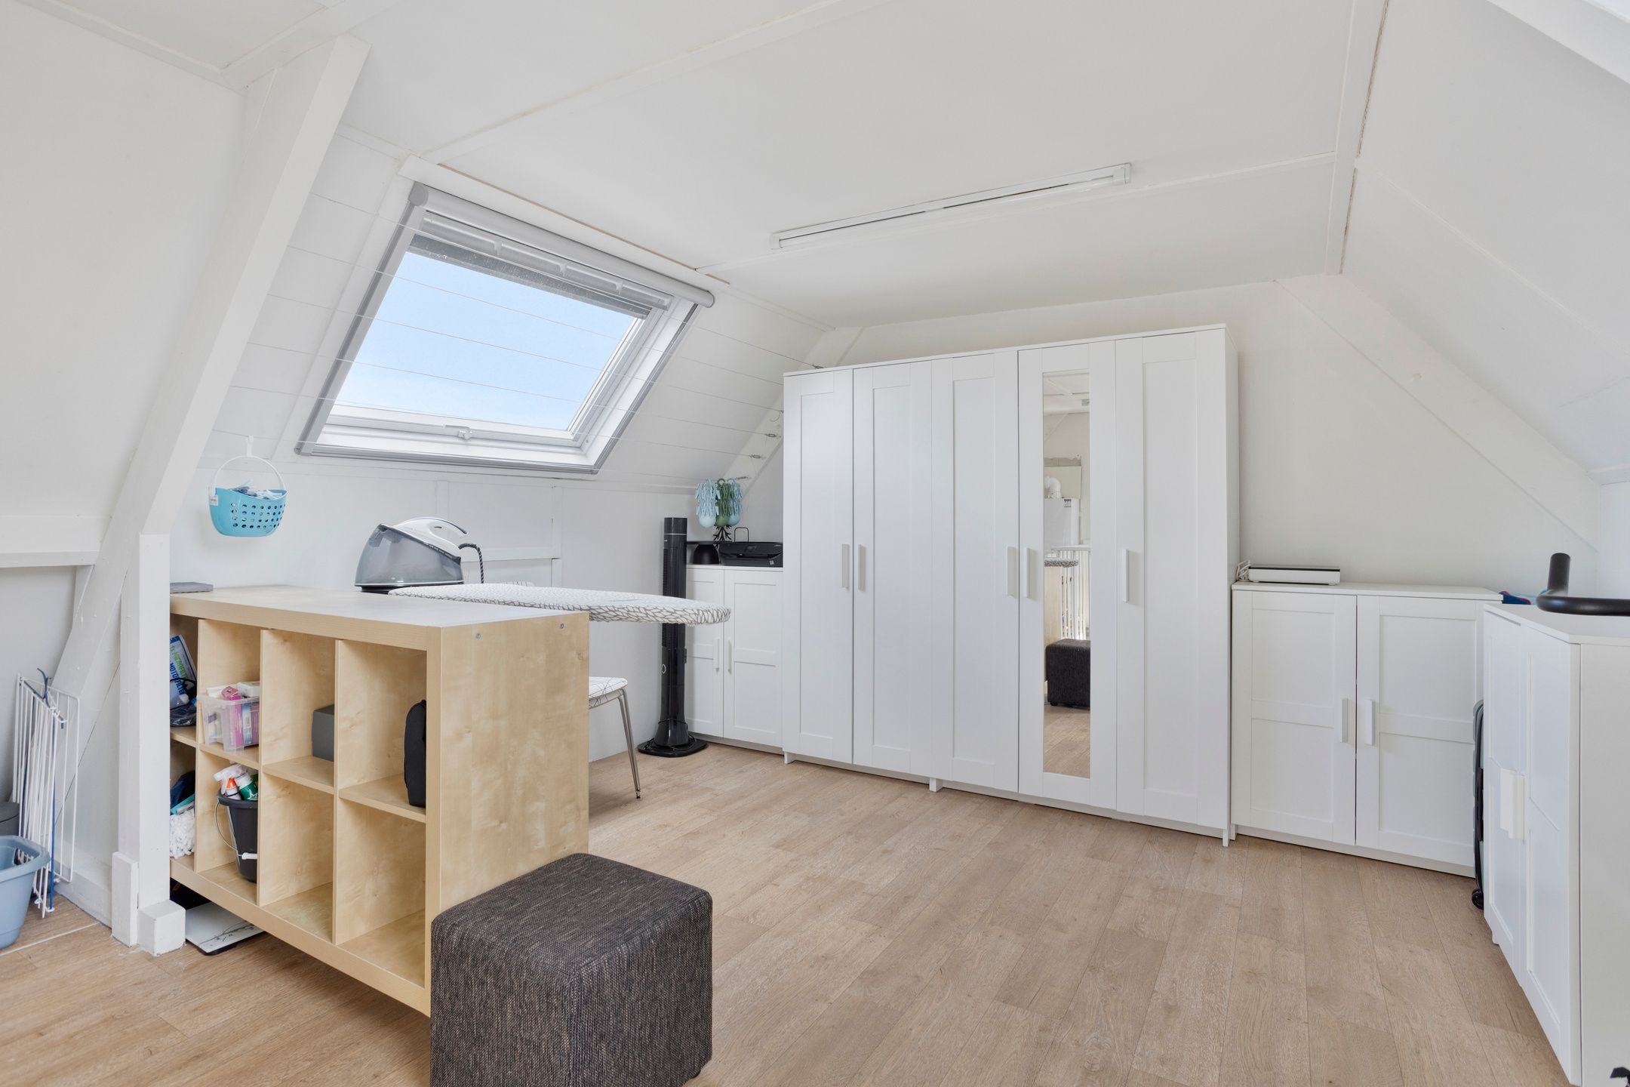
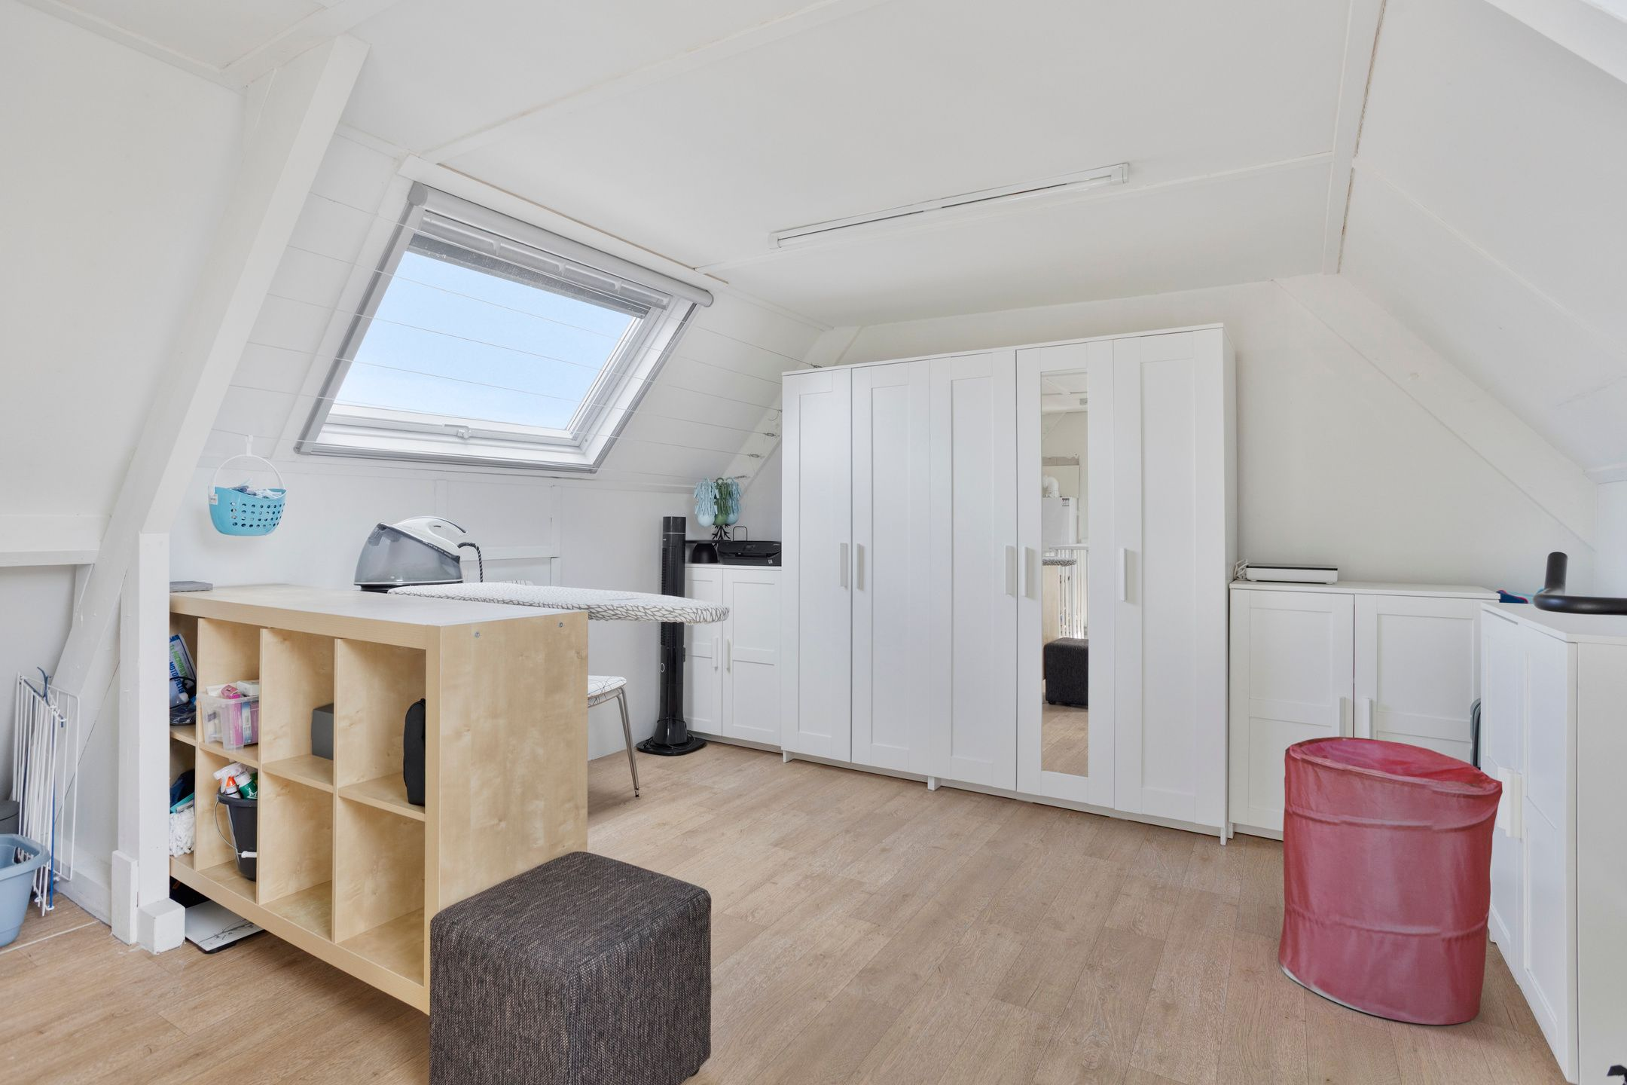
+ laundry hamper [1277,736,1504,1026]
